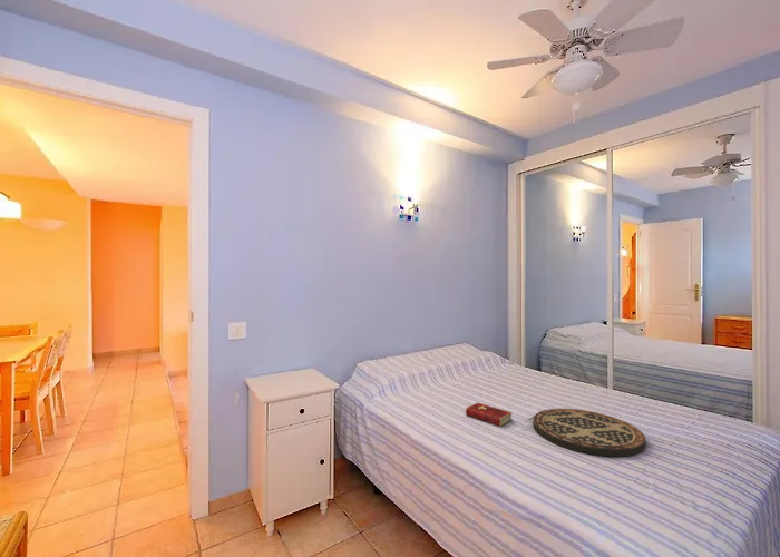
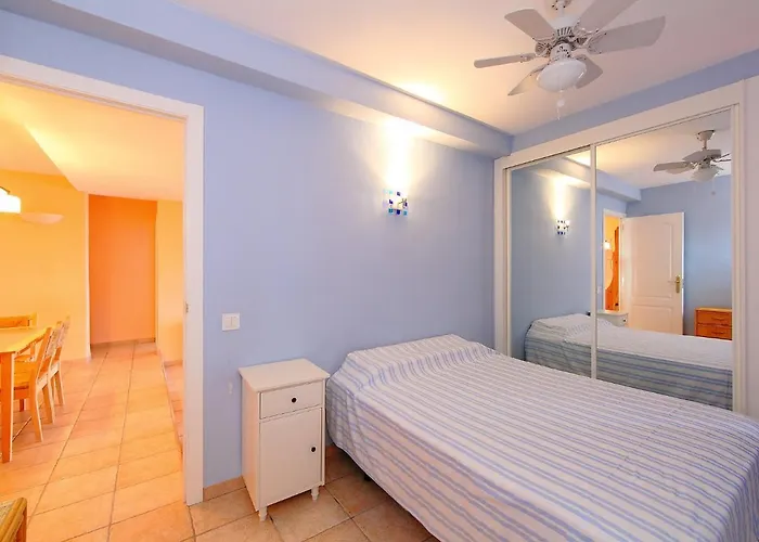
- tray [532,408,647,458]
- hardcover book [465,402,514,428]
